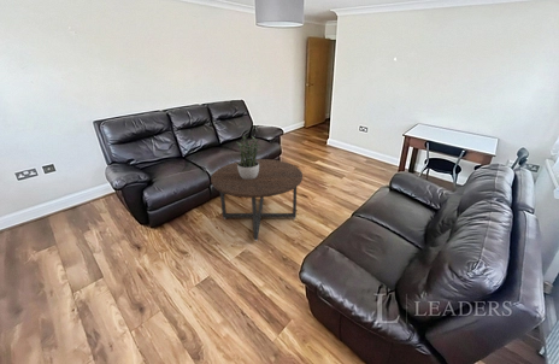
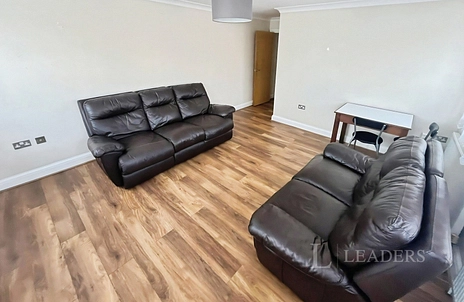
- coffee table [210,158,304,242]
- potted plant [235,134,261,180]
